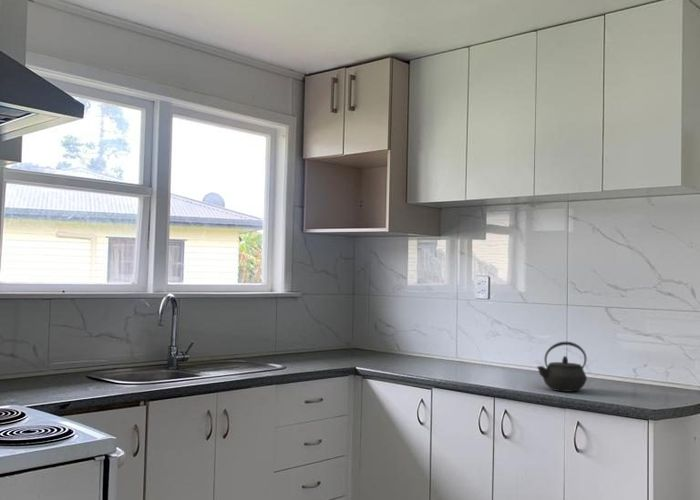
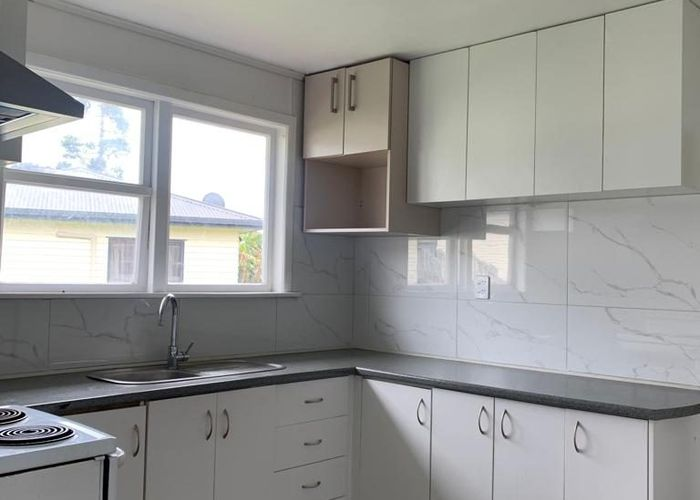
- kettle [536,341,588,393]
